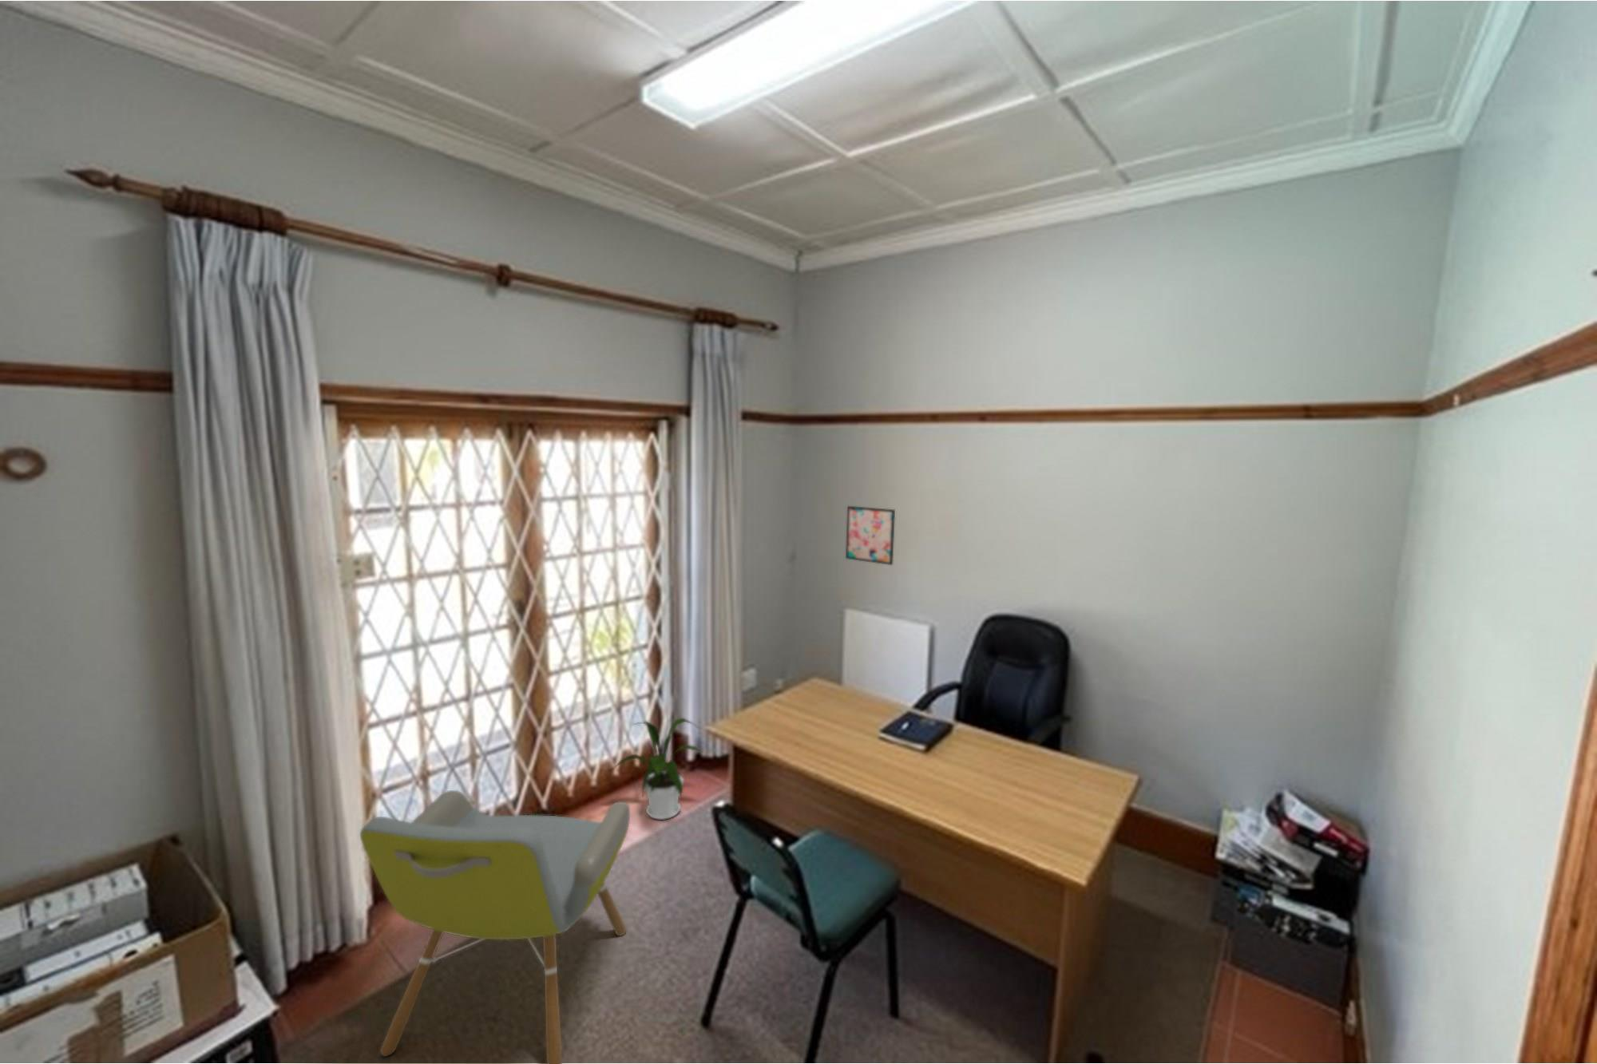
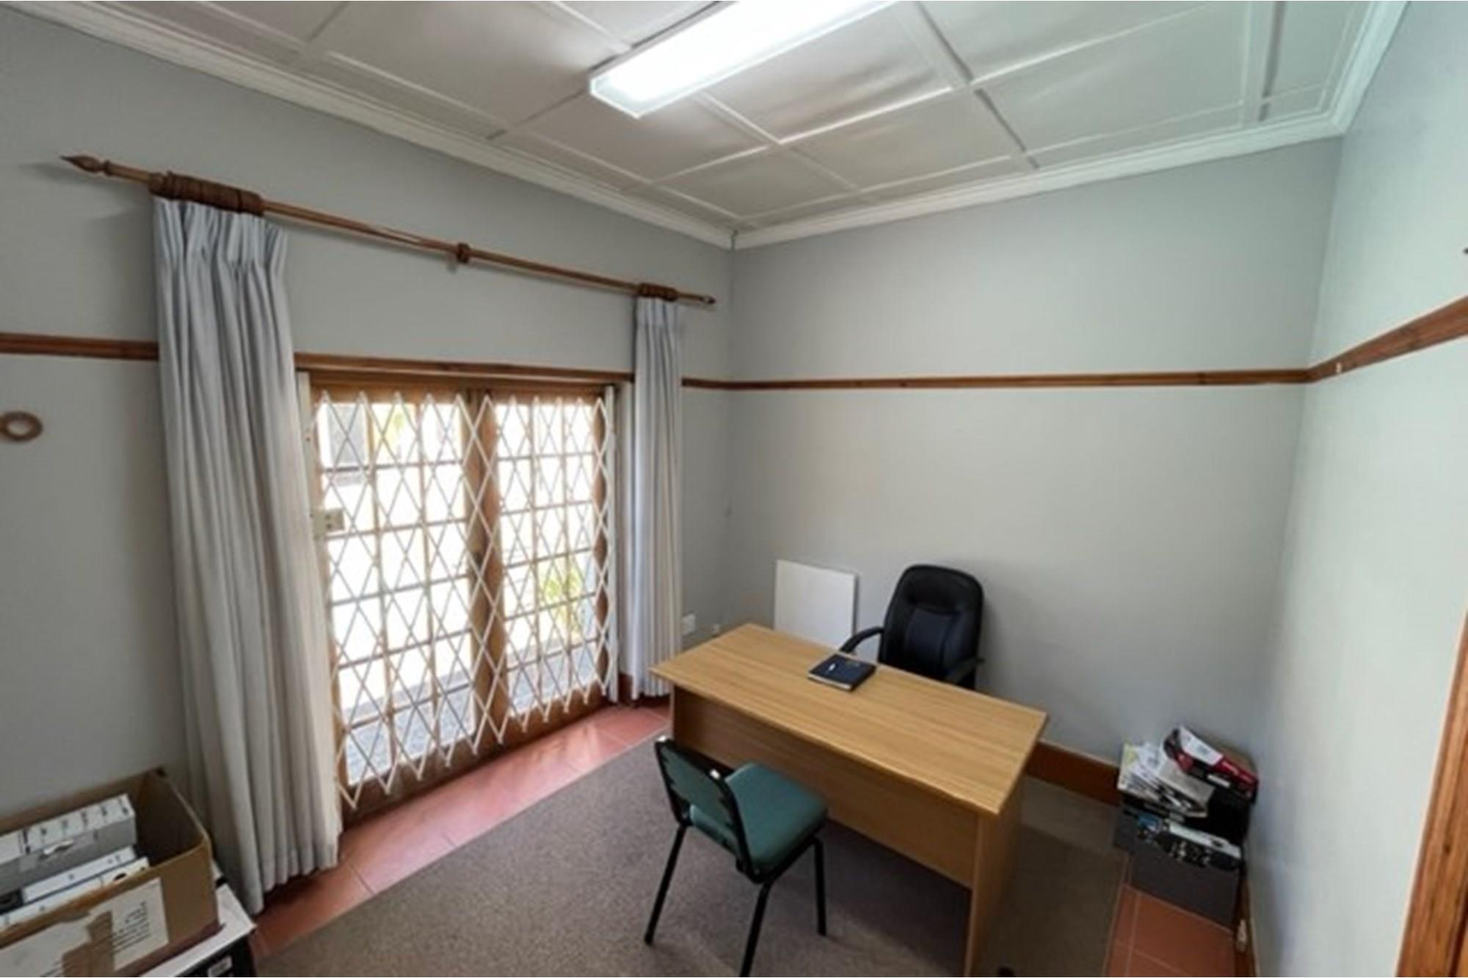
- house plant [608,717,704,821]
- wall art [845,505,896,566]
- armchair [360,790,630,1064]
